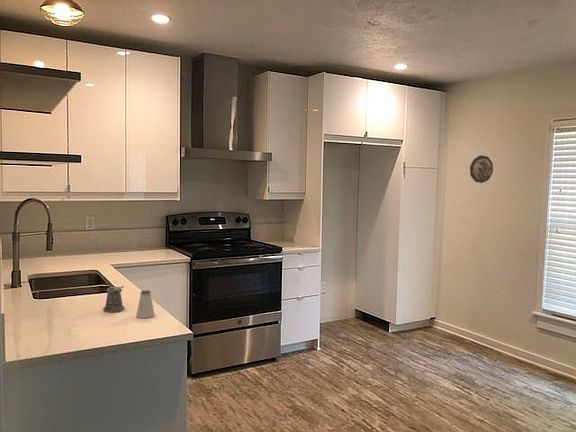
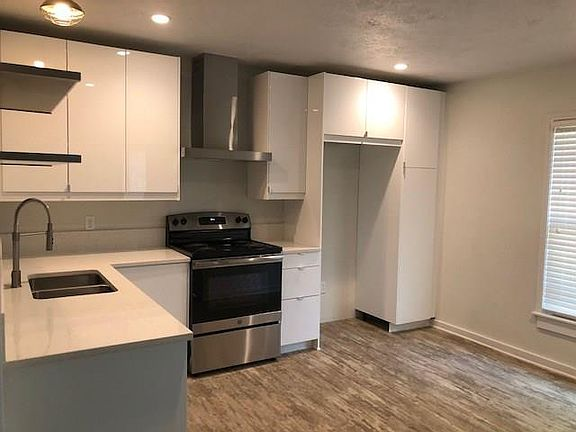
- decorative plate [469,154,494,184]
- pepper shaker [102,285,126,313]
- saltshaker [135,289,156,319]
